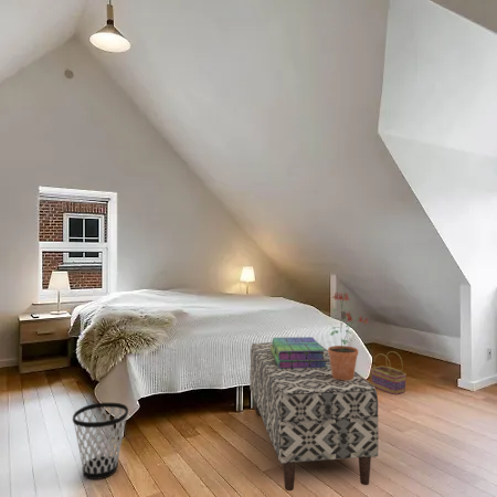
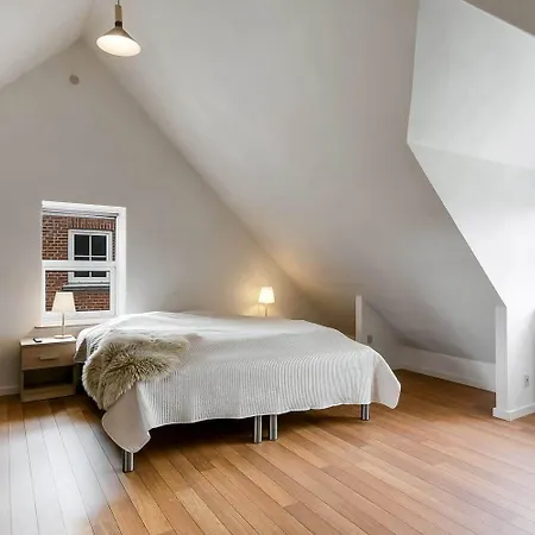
- stack of books [271,336,328,369]
- potted plant [327,290,369,380]
- wastebasket [72,402,129,480]
- bench [248,341,380,491]
- basket [370,350,408,395]
